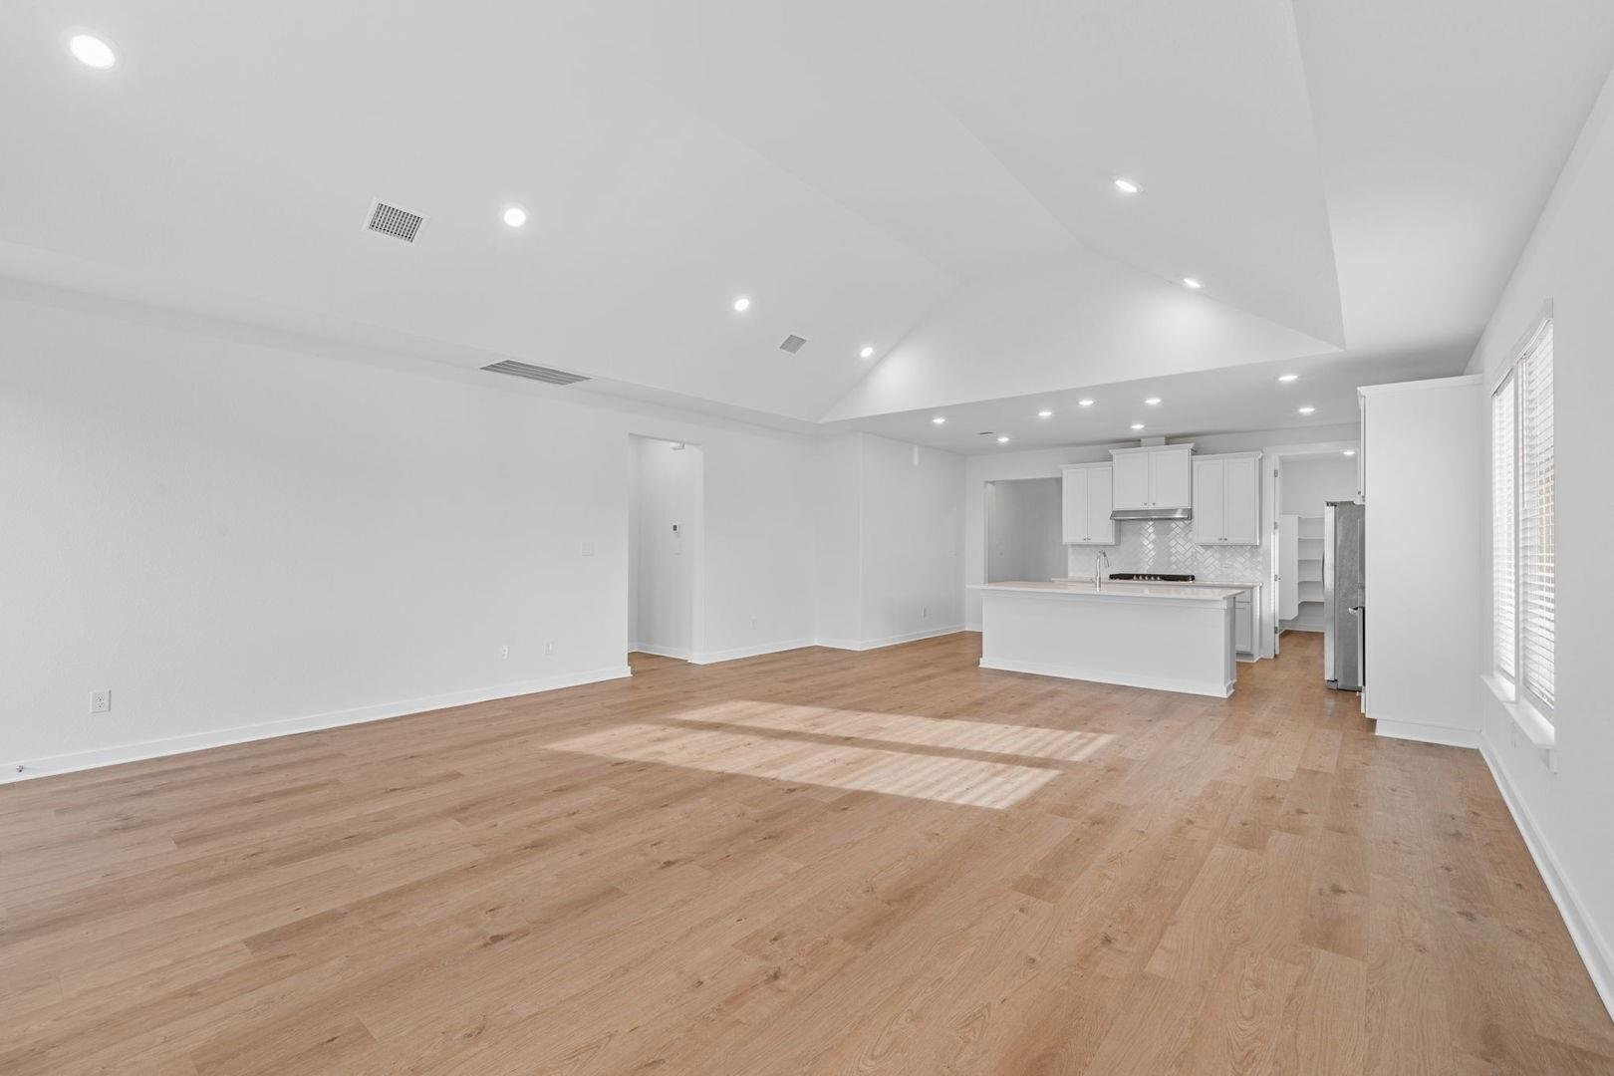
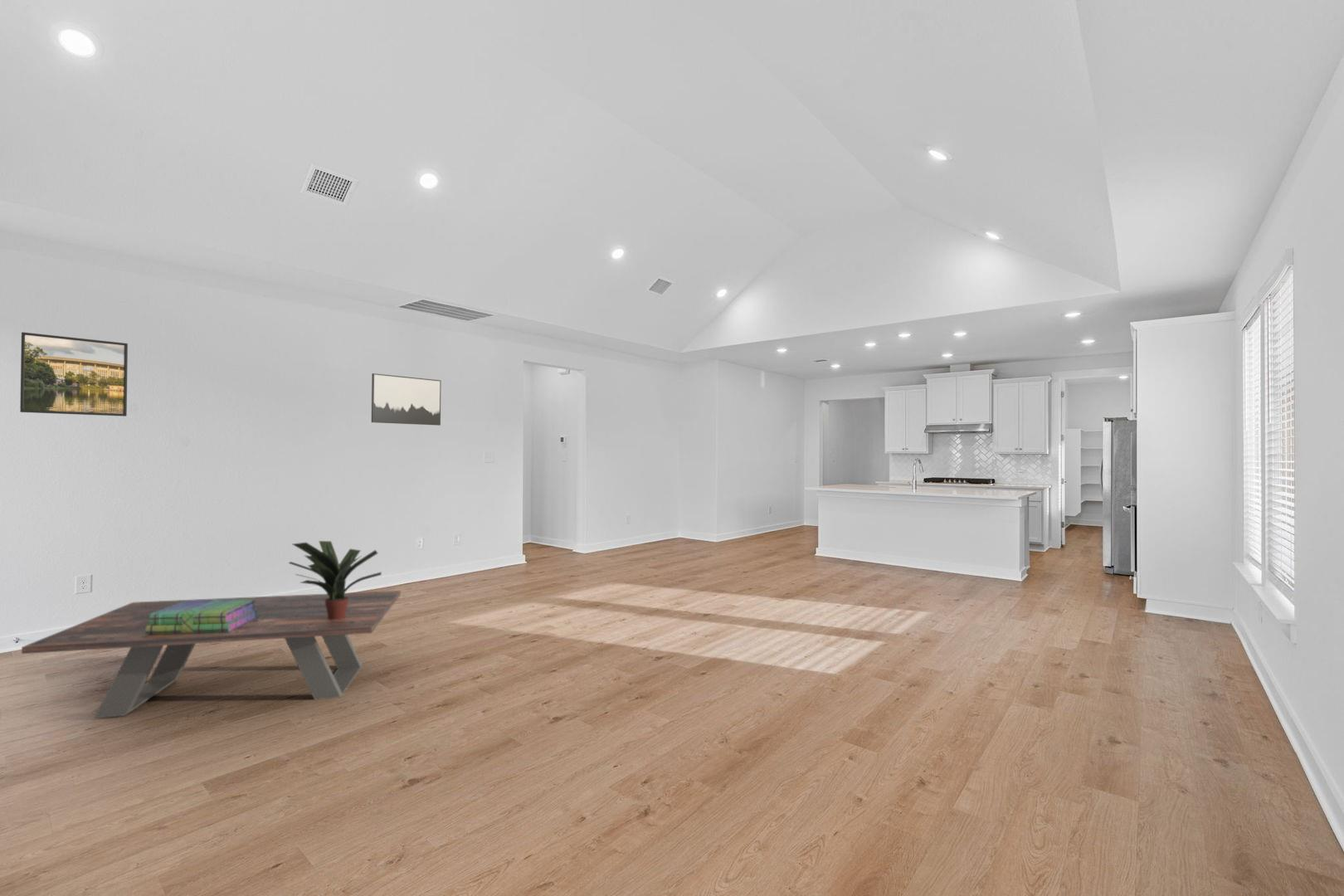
+ potted plant [288,540,382,620]
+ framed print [19,331,129,417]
+ wall art [371,373,442,426]
+ coffee table [21,590,402,719]
+ stack of books [145,599,259,635]
